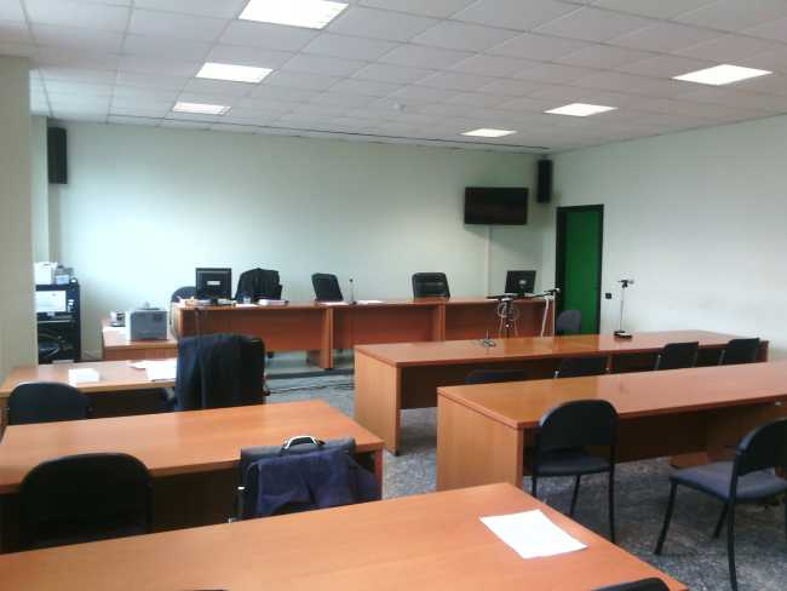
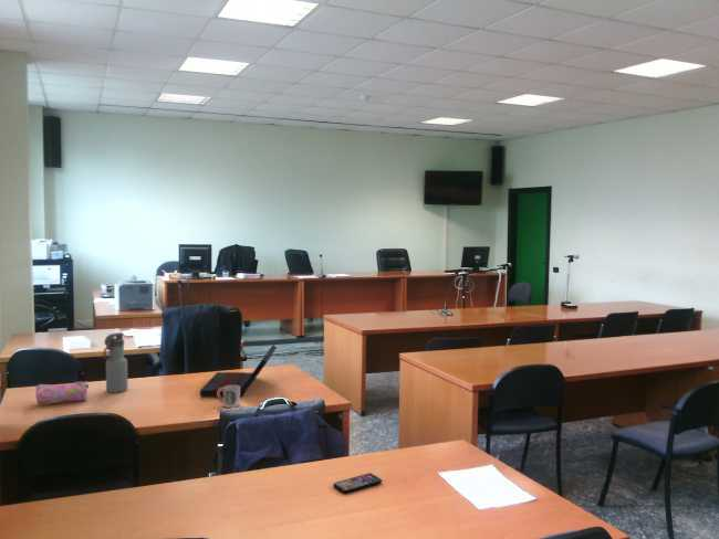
+ water bottle [103,331,129,393]
+ laptop [199,344,278,398]
+ cup [217,385,241,409]
+ smartphone [332,472,383,494]
+ pencil case [34,380,90,404]
